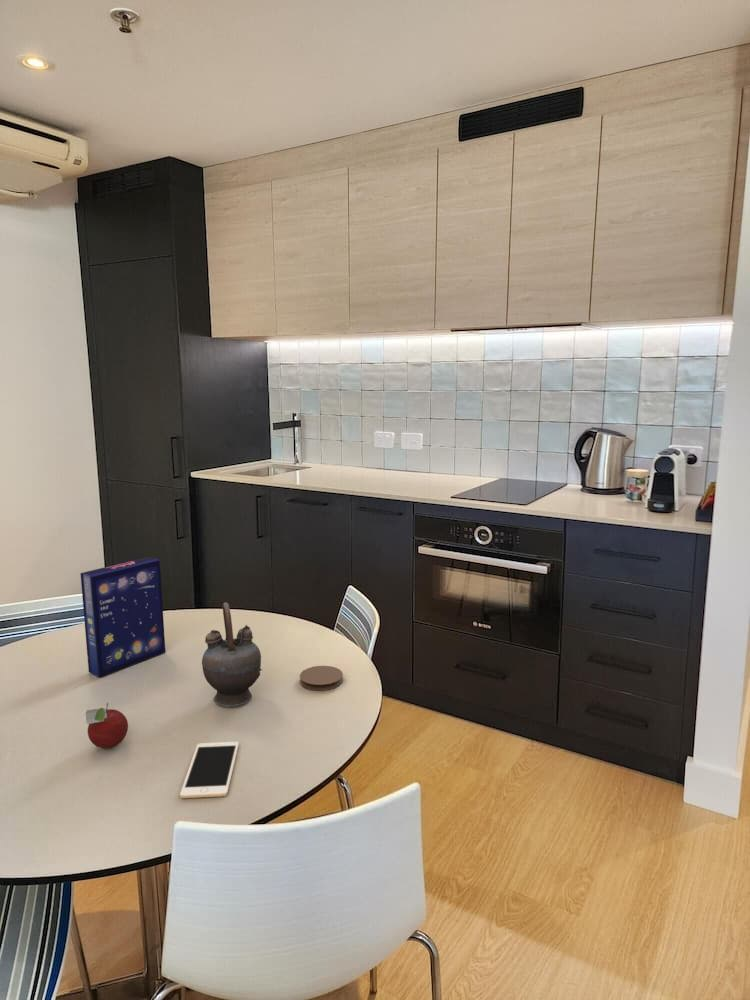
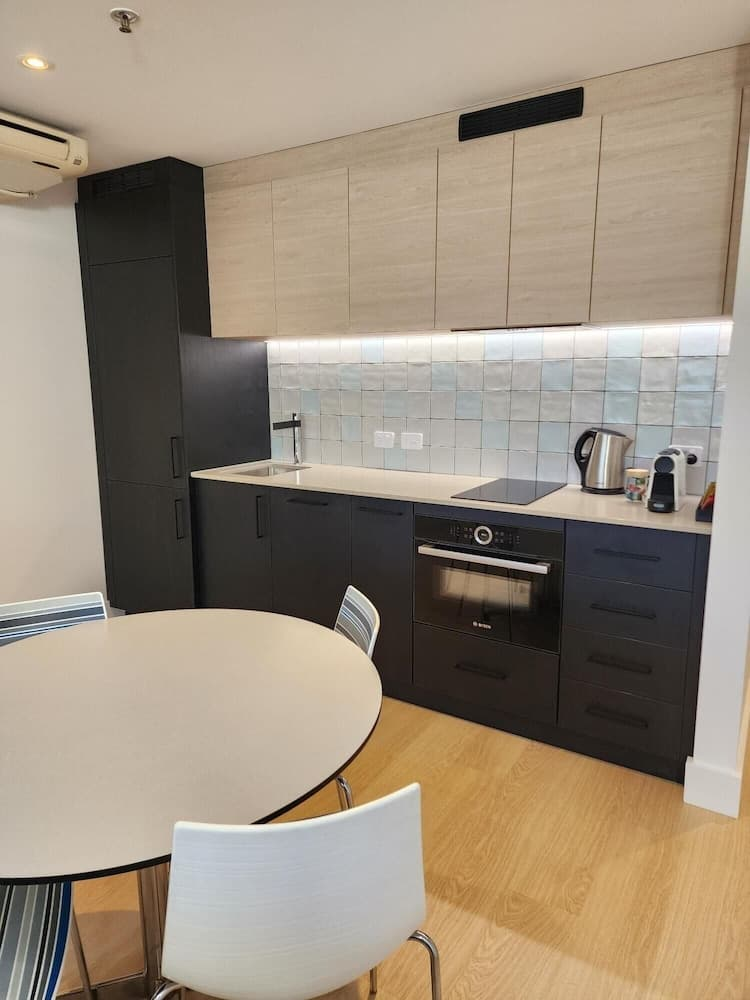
- teapot [201,602,263,708]
- fruit [85,702,129,750]
- cereal box [80,556,166,678]
- cell phone [179,741,240,799]
- coaster [299,665,344,691]
